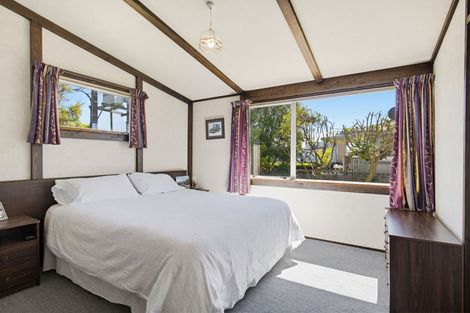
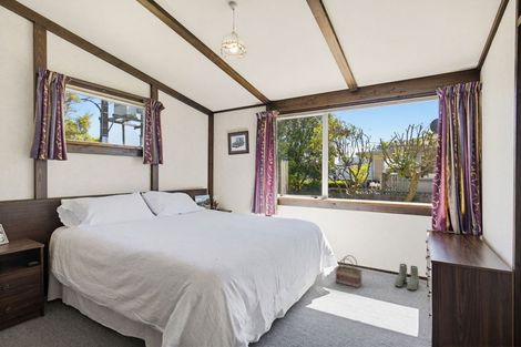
+ boots [394,263,420,292]
+ basket [335,254,364,288]
